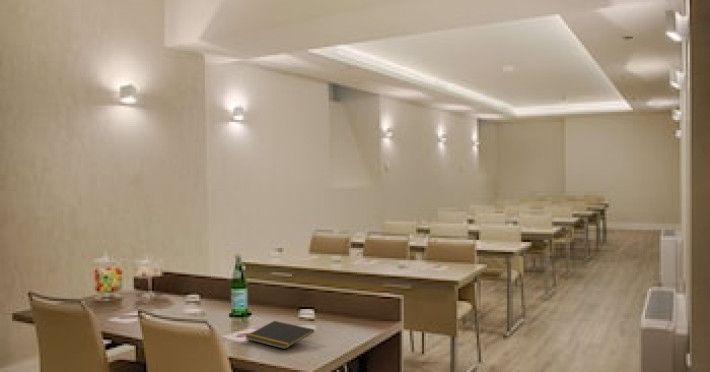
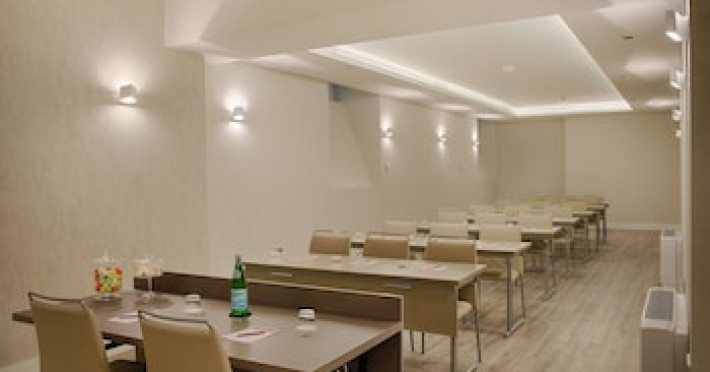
- notepad [244,320,315,350]
